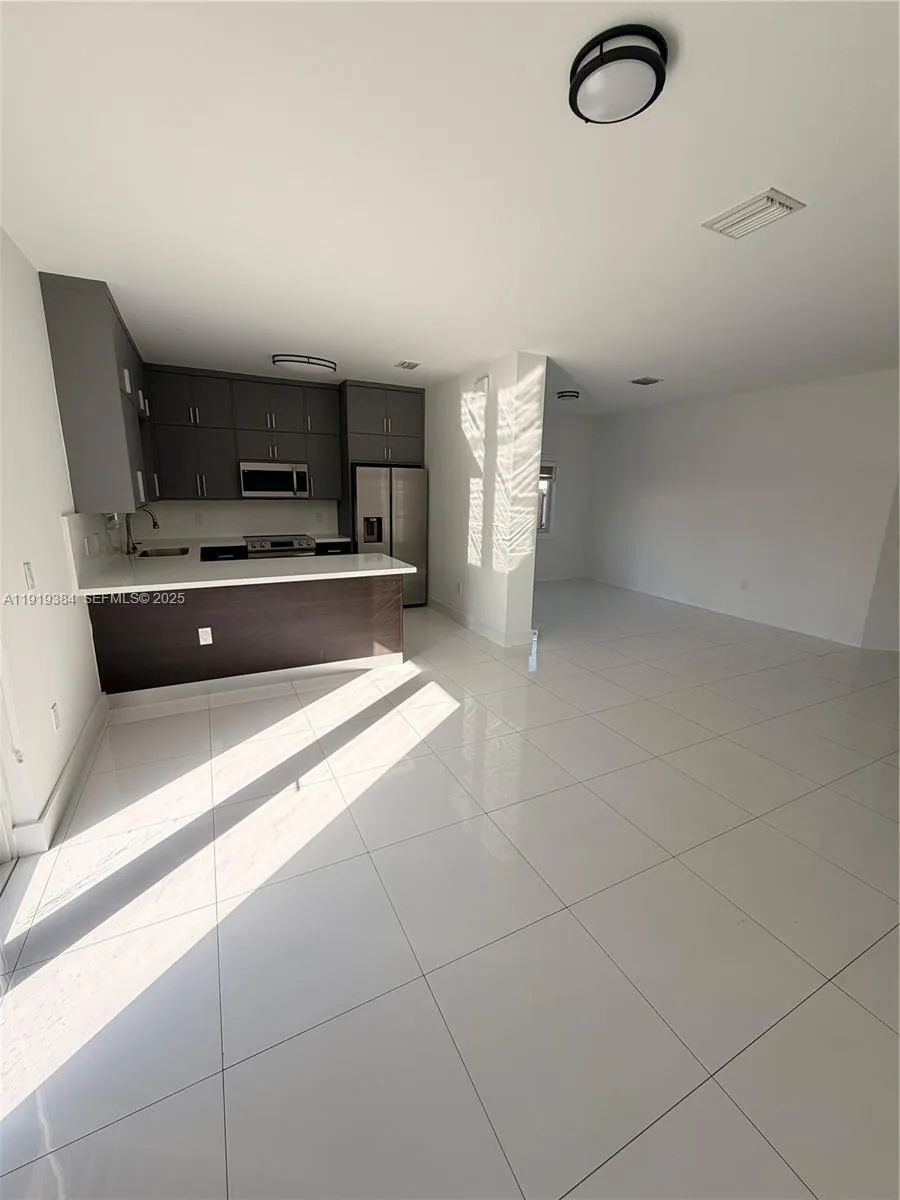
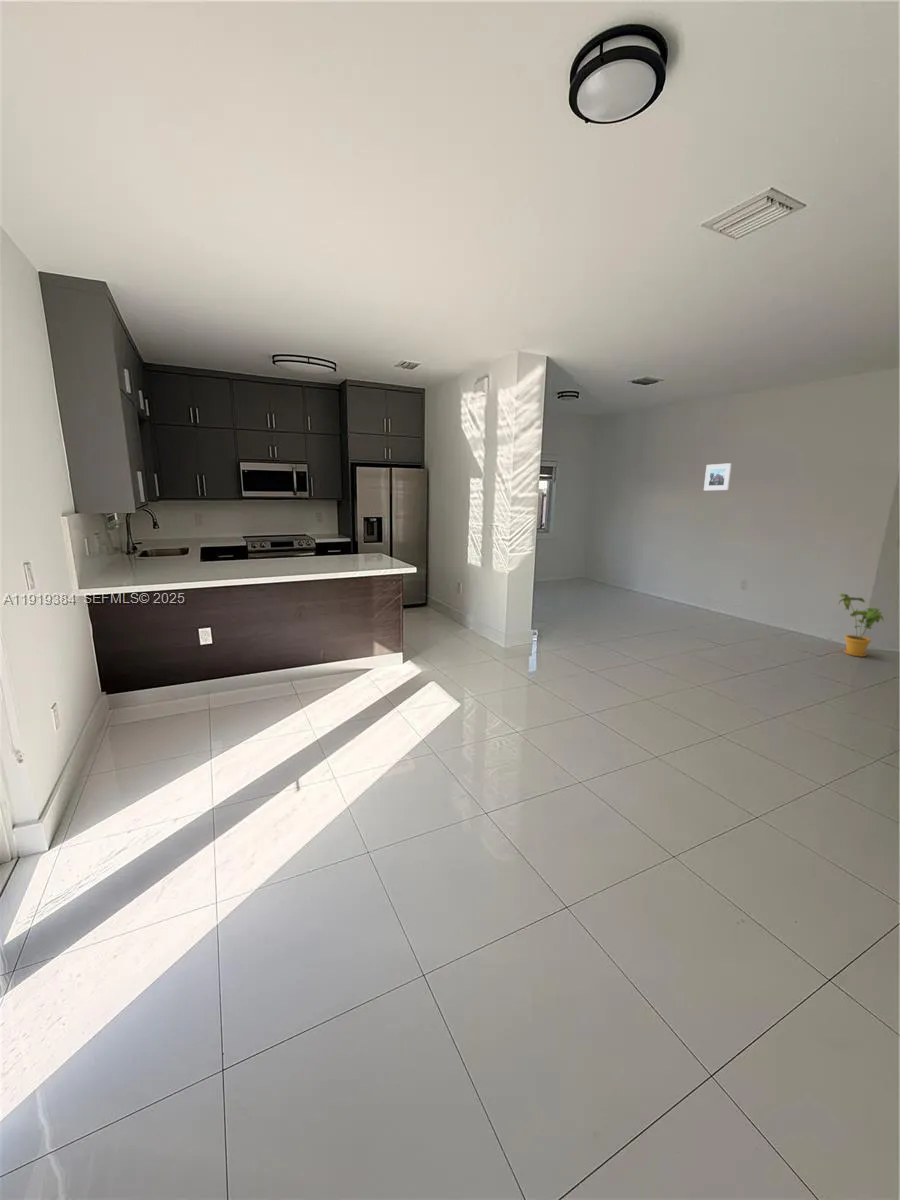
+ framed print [703,462,733,491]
+ house plant [838,592,885,658]
